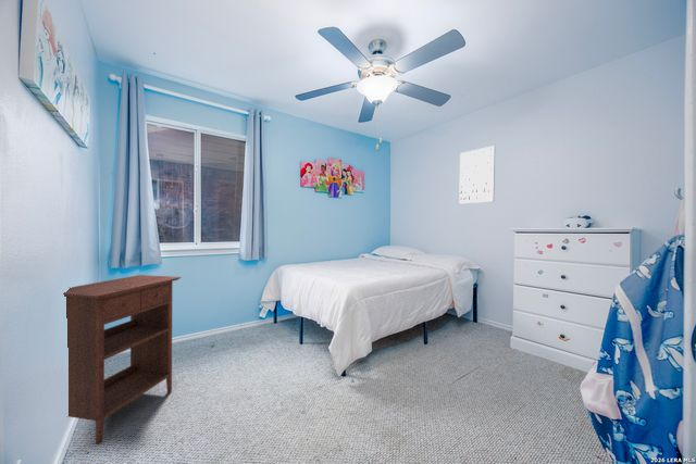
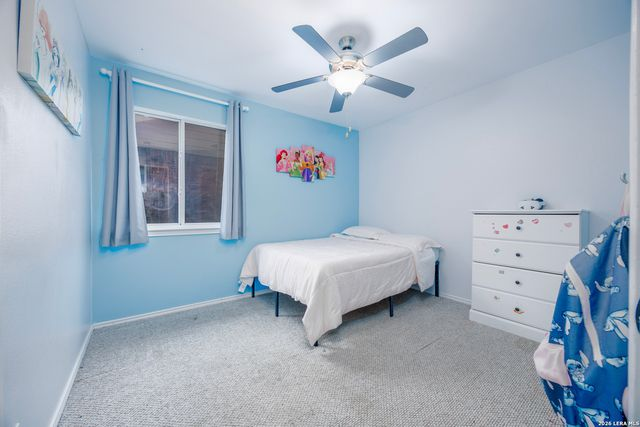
- nightstand [62,274,182,446]
- wall art [458,145,496,204]
